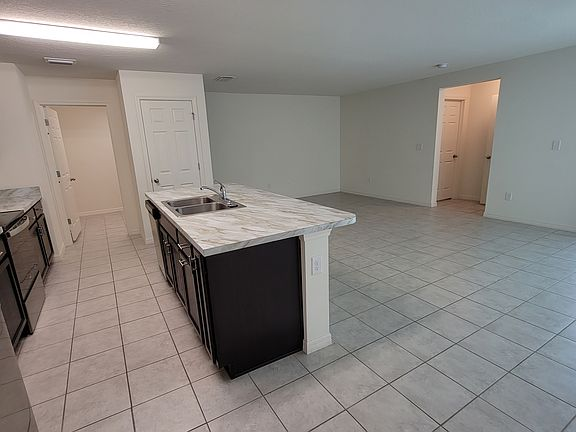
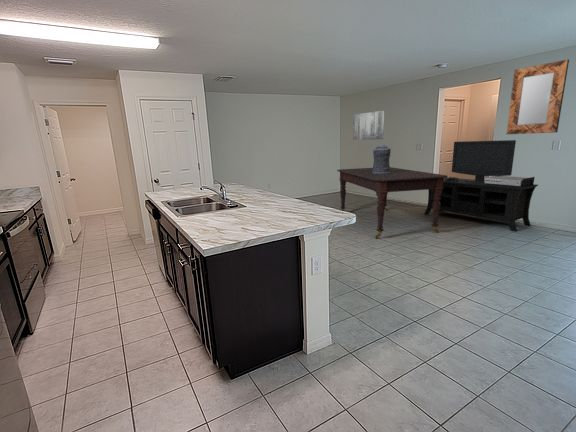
+ media console [424,139,539,232]
+ wall art [352,110,385,141]
+ dining table [336,166,449,240]
+ home mirror [506,59,570,135]
+ incense holder [372,143,392,174]
